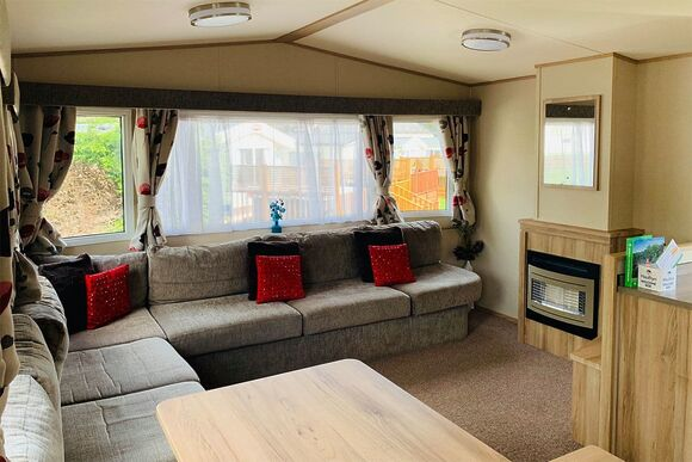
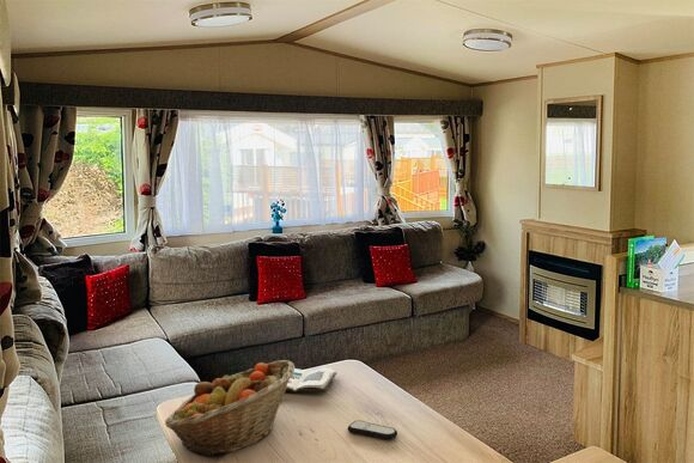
+ book [285,367,337,394]
+ remote control [346,420,398,441]
+ fruit basket [164,359,296,457]
